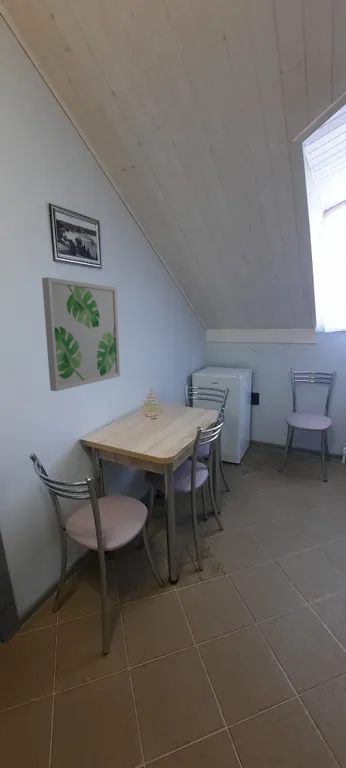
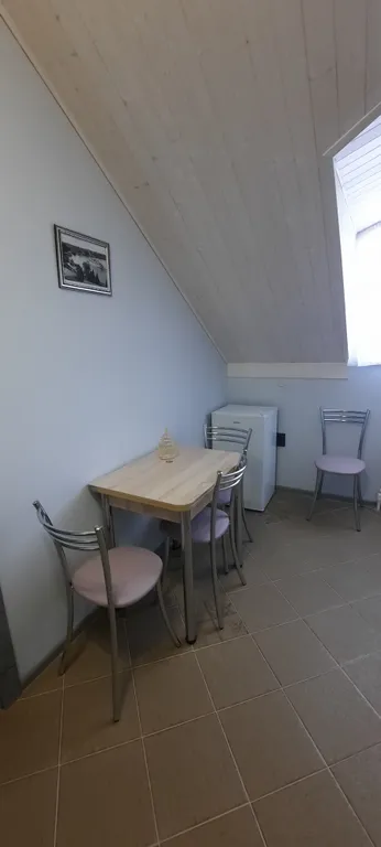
- wall art [41,276,121,392]
